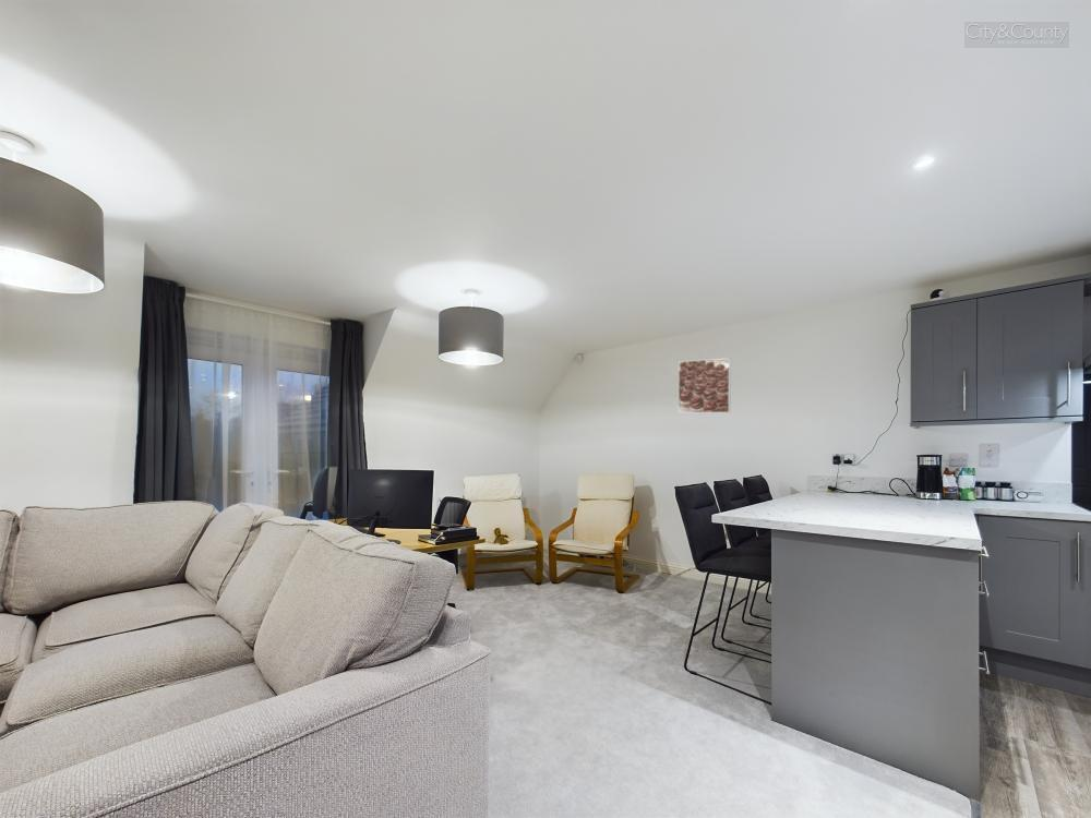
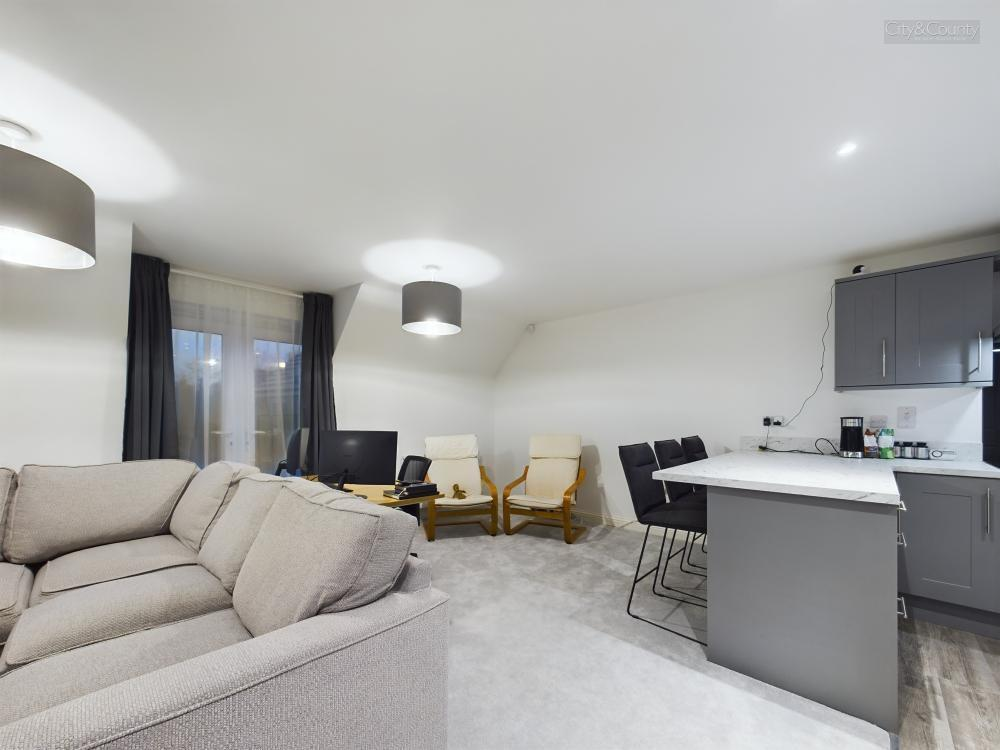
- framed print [678,357,732,413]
